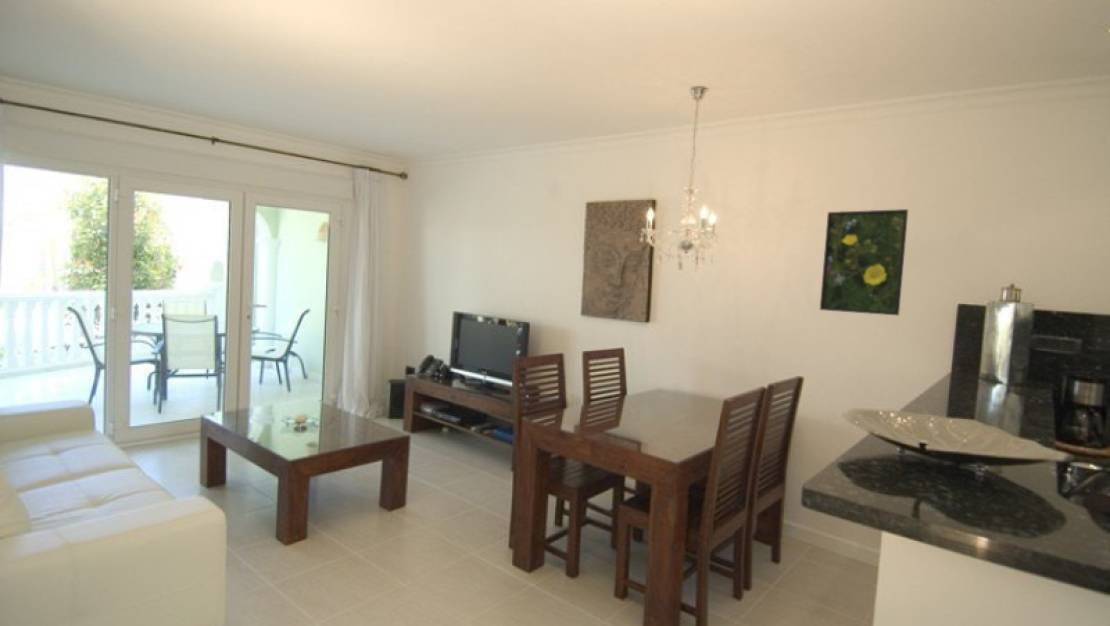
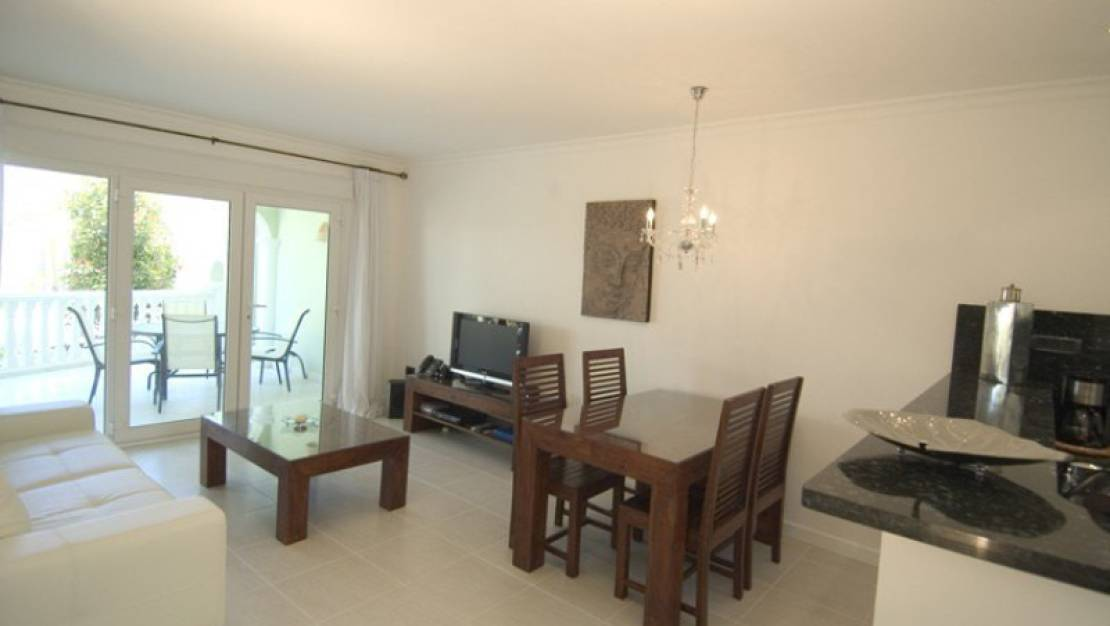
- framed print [819,208,909,316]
